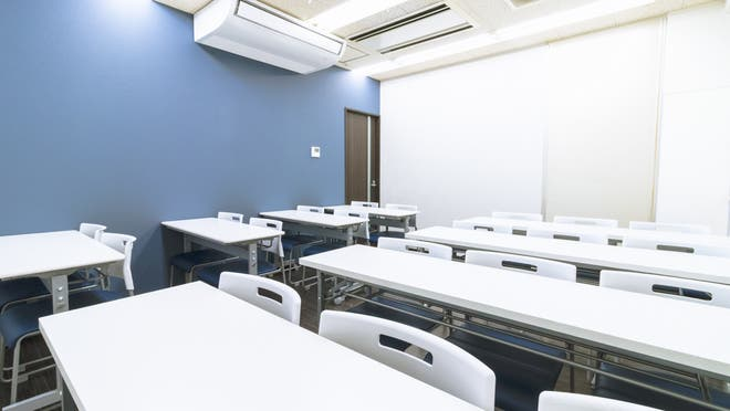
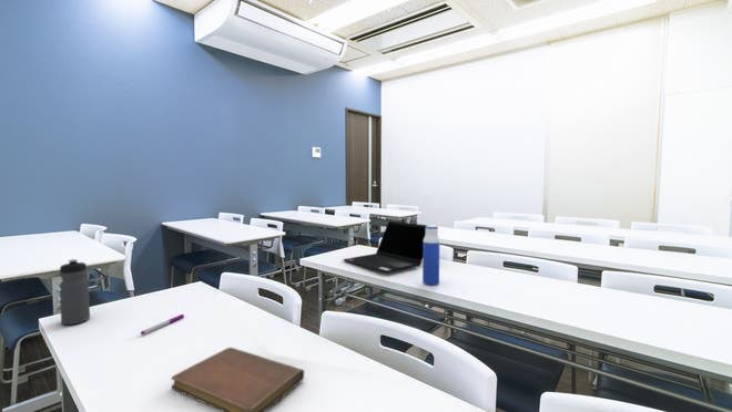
+ laptop computer [342,220,429,275]
+ water bottle [421,225,441,286]
+ pen [140,313,185,336]
+ water bottle [58,258,91,326]
+ notebook [170,347,305,412]
